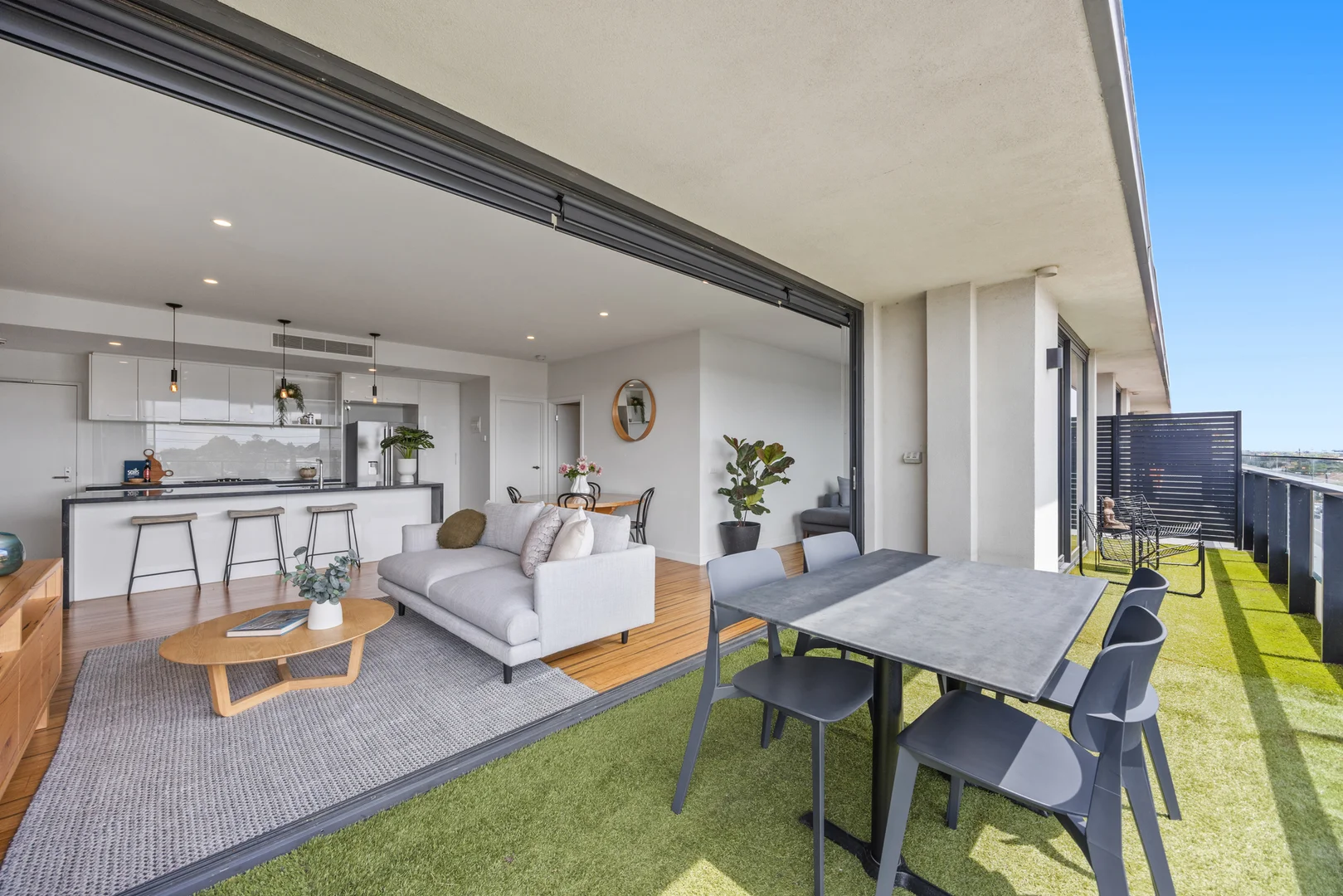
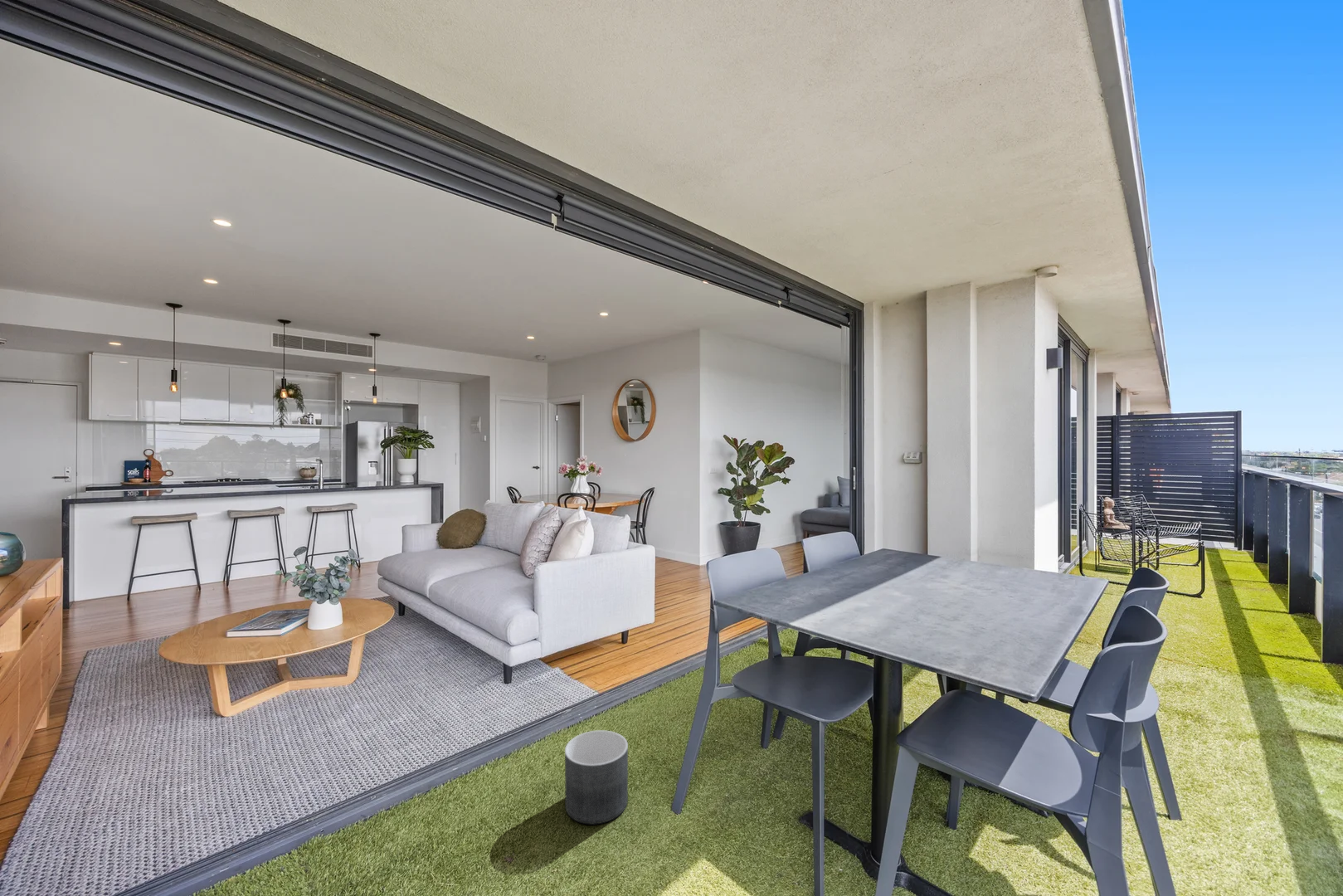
+ planter [564,729,629,825]
